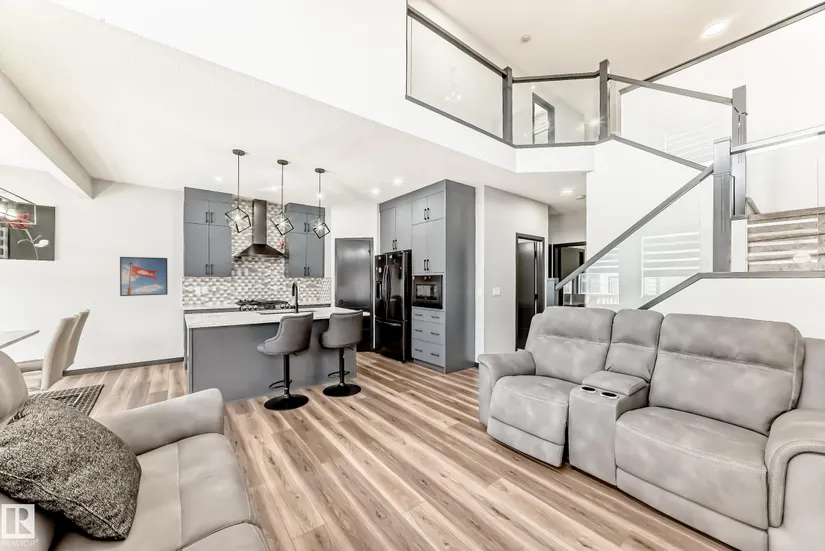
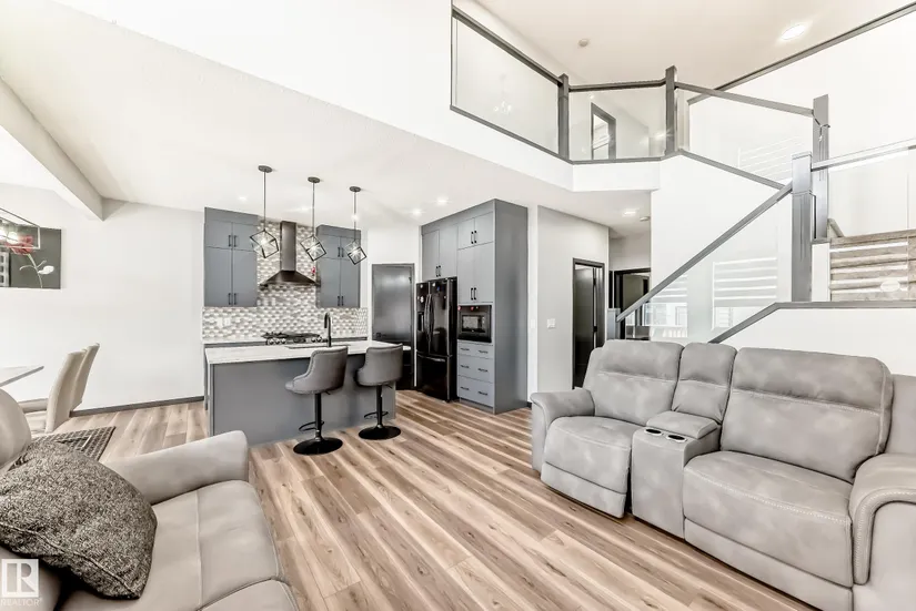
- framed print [119,256,169,297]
